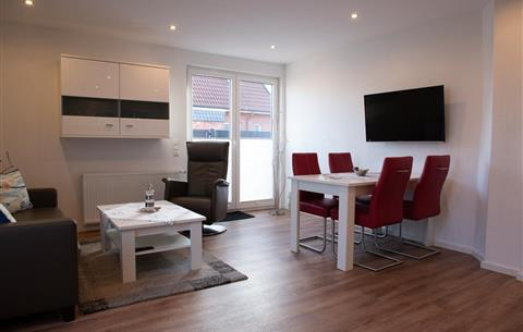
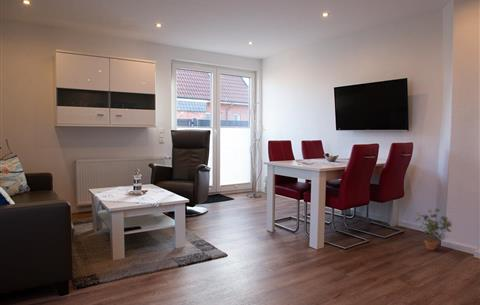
+ potted plant [414,208,454,252]
